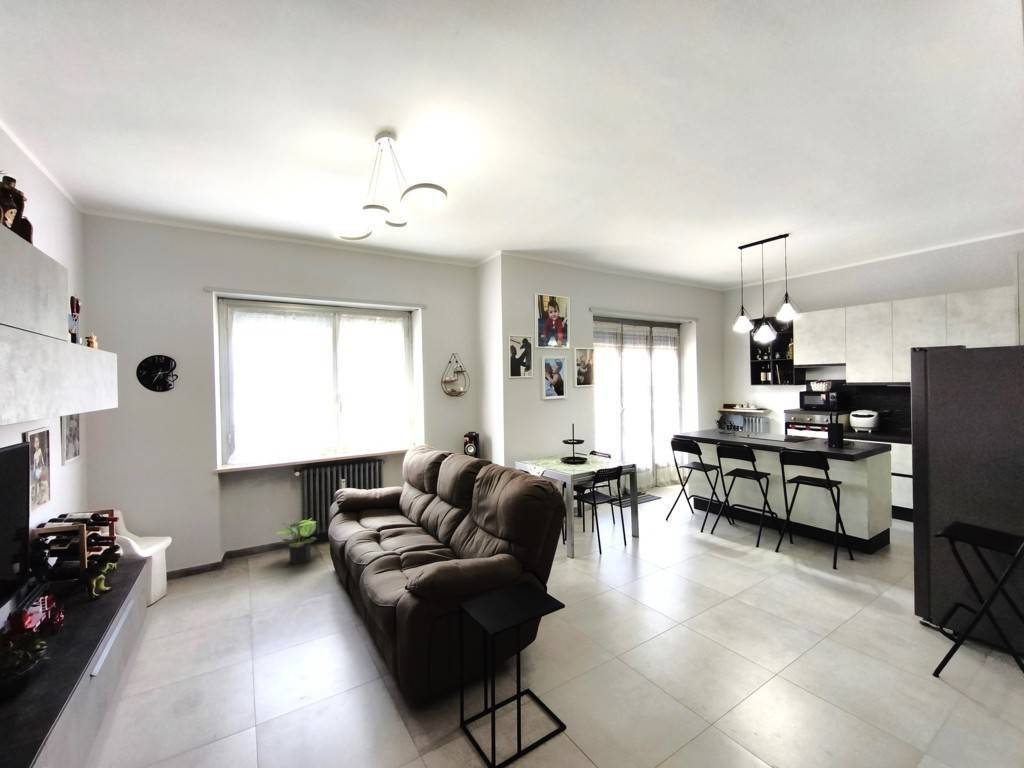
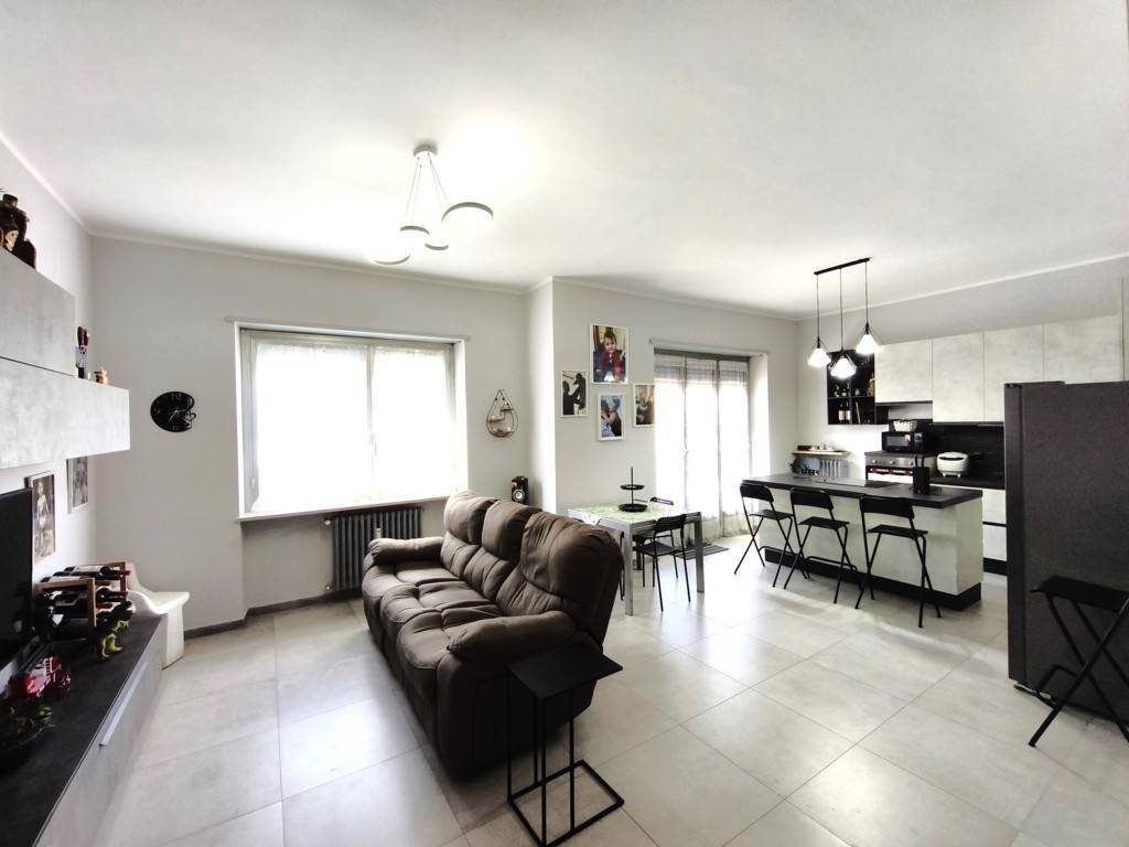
- potted plant [274,517,318,565]
